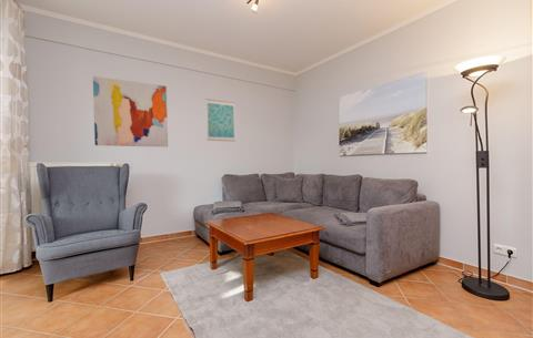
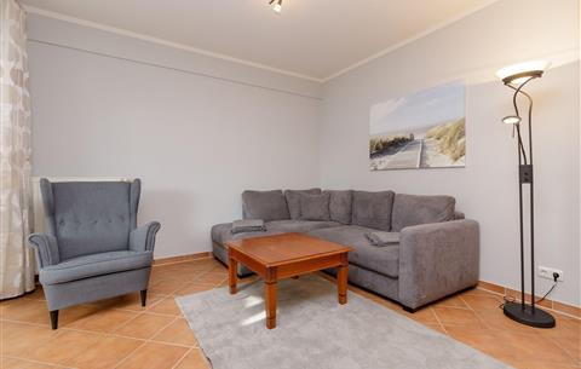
- wall art [205,99,237,142]
- wall art [92,75,169,147]
